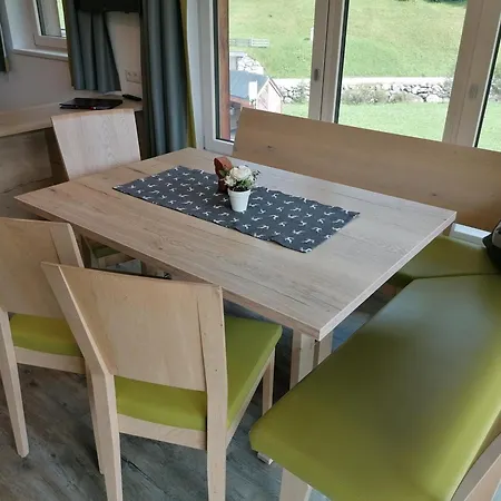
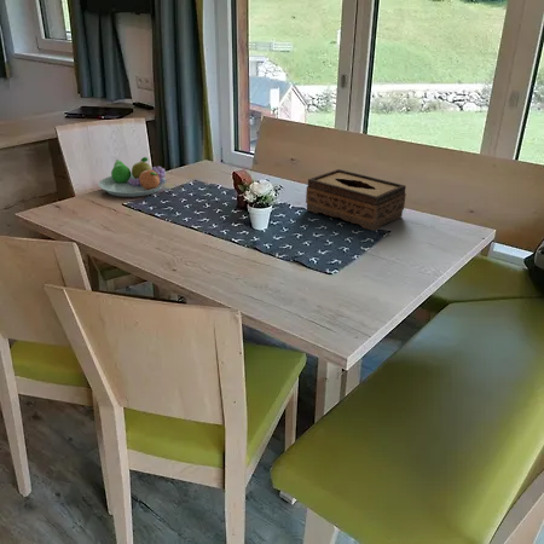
+ fruit bowl [98,156,168,198]
+ tissue box [305,168,407,232]
